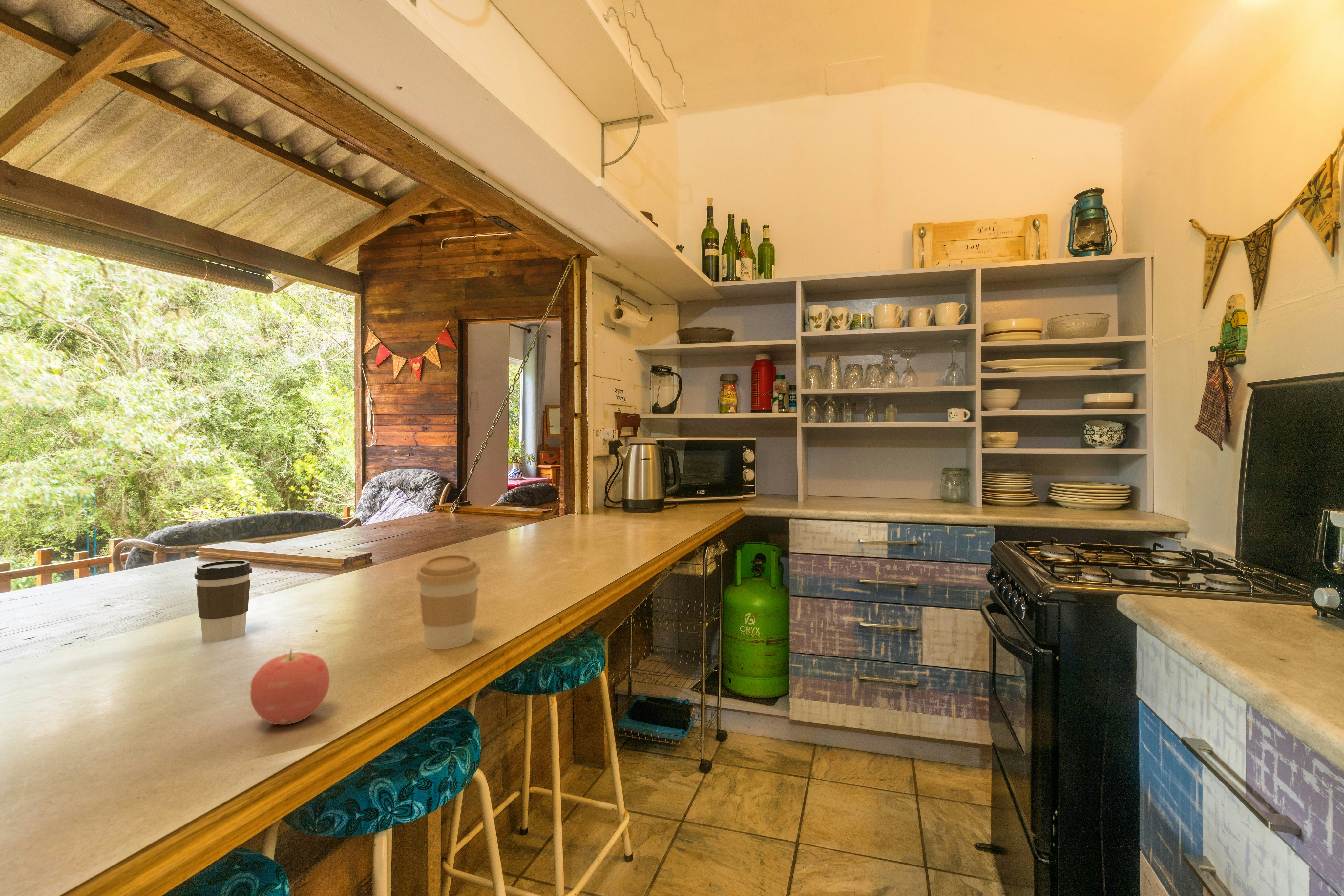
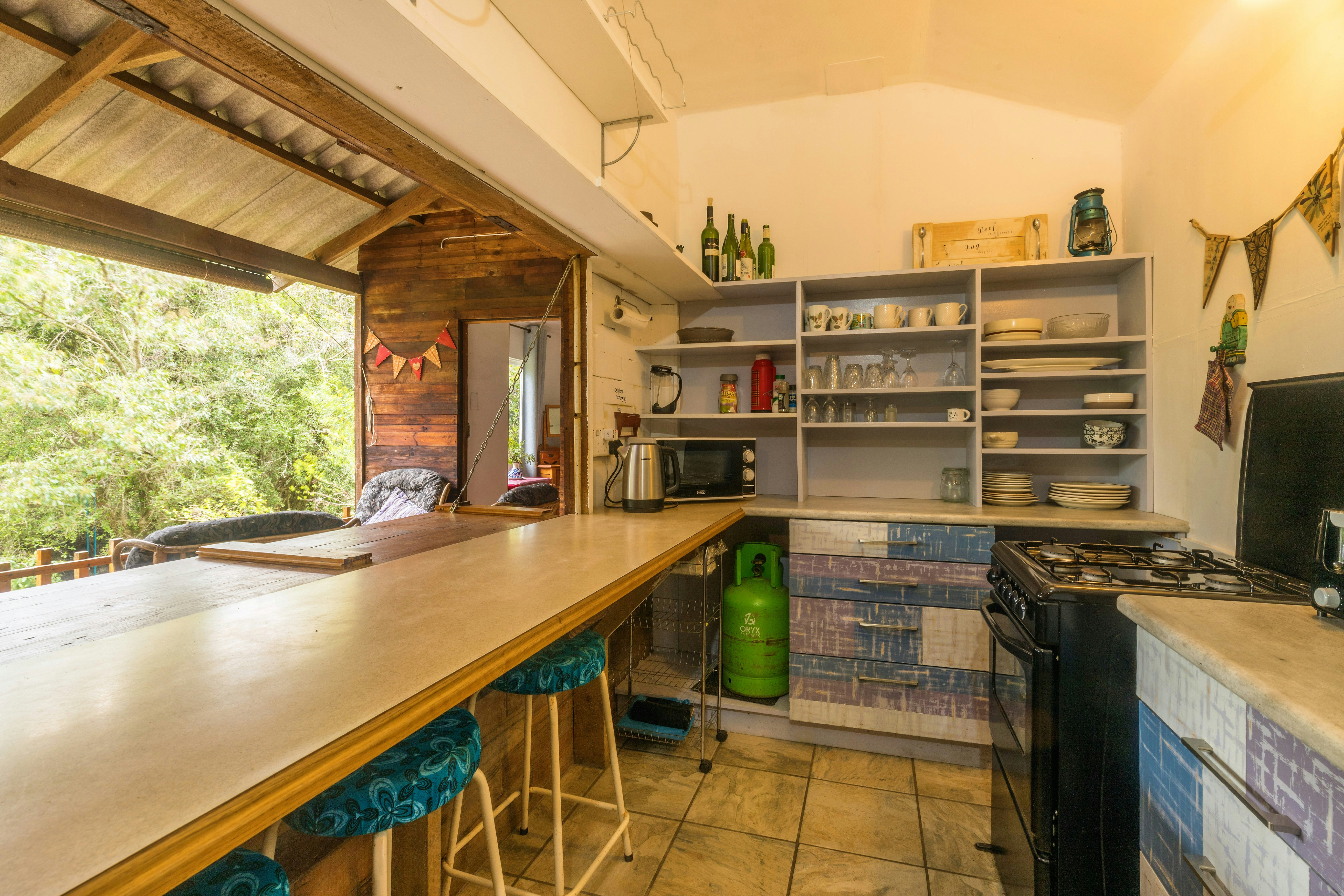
- apple [250,648,330,725]
- coffee cup [194,560,252,642]
- coffee cup [416,554,481,650]
